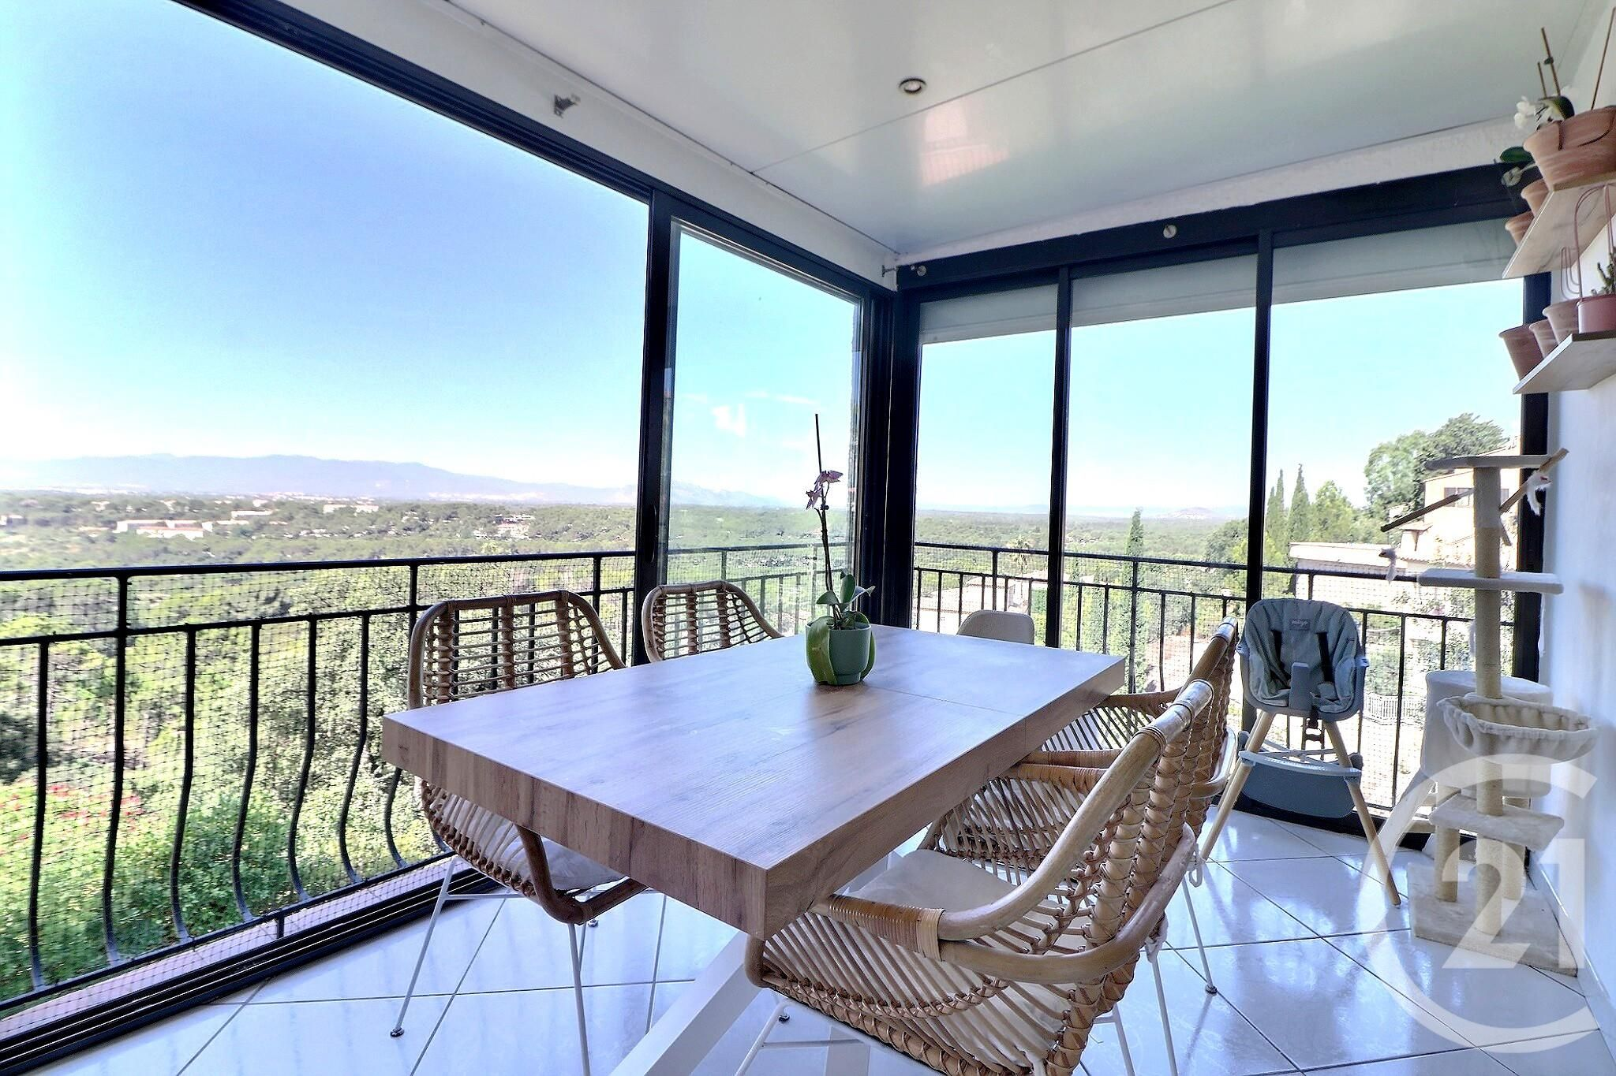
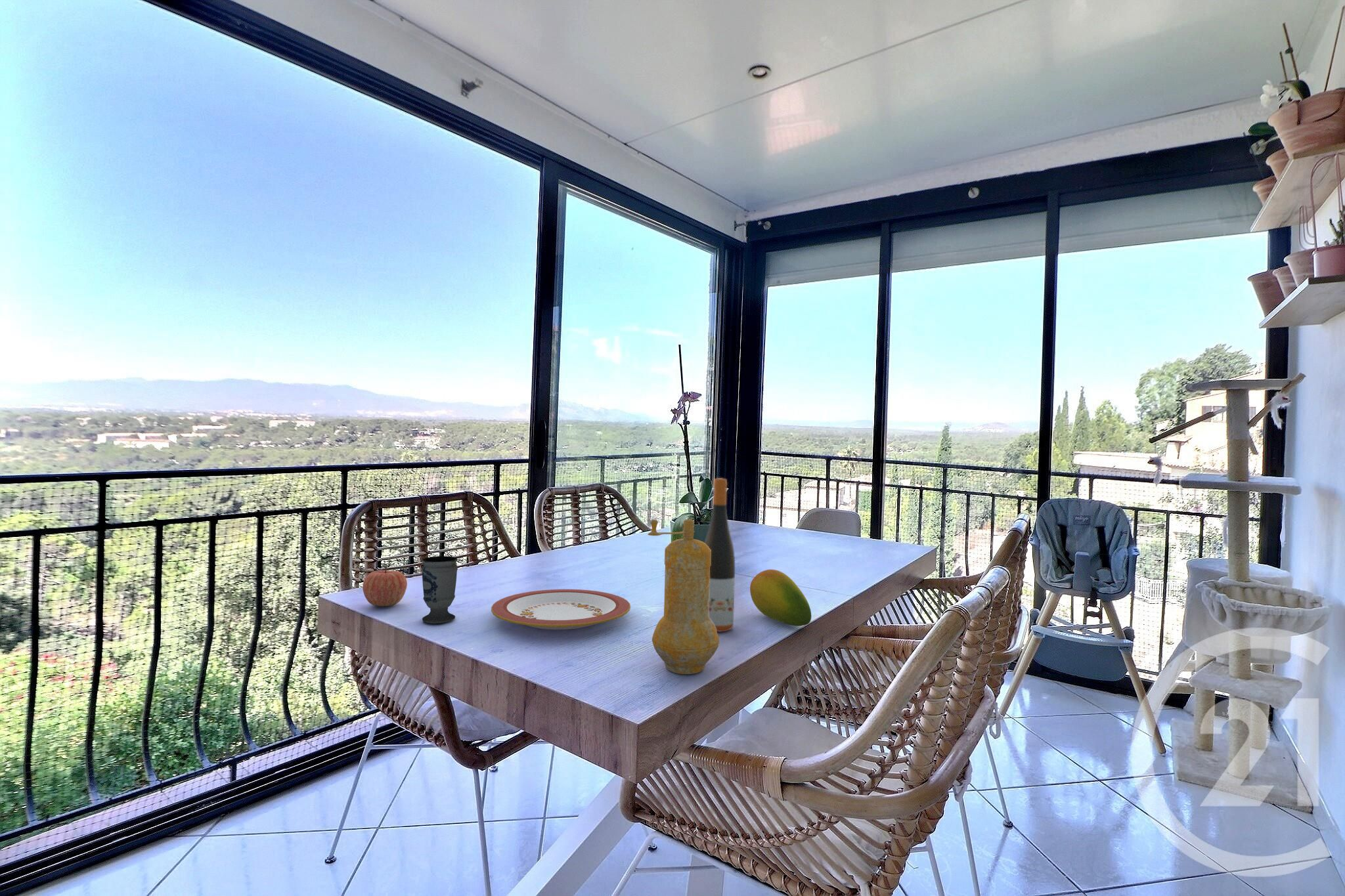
+ cup [421,555,458,624]
+ plate [491,589,631,630]
+ wine bottle [704,477,736,633]
+ fruit [749,568,812,627]
+ apple [362,566,408,607]
+ pepper mill [648,519,720,675]
